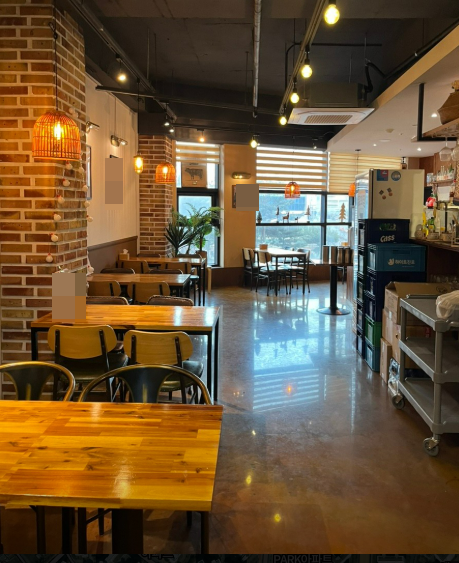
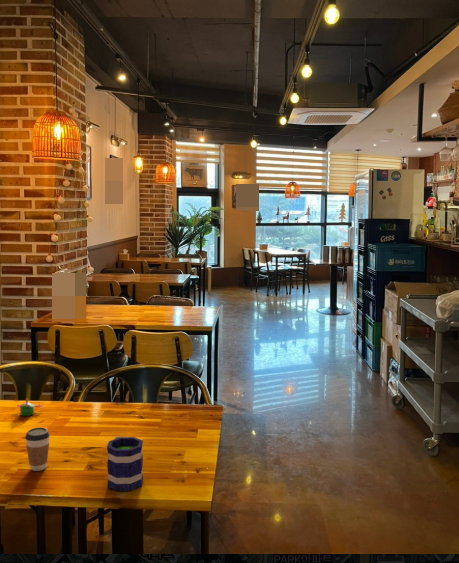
+ mug [106,435,144,492]
+ candle [16,397,44,417]
+ coffee cup [24,427,51,472]
